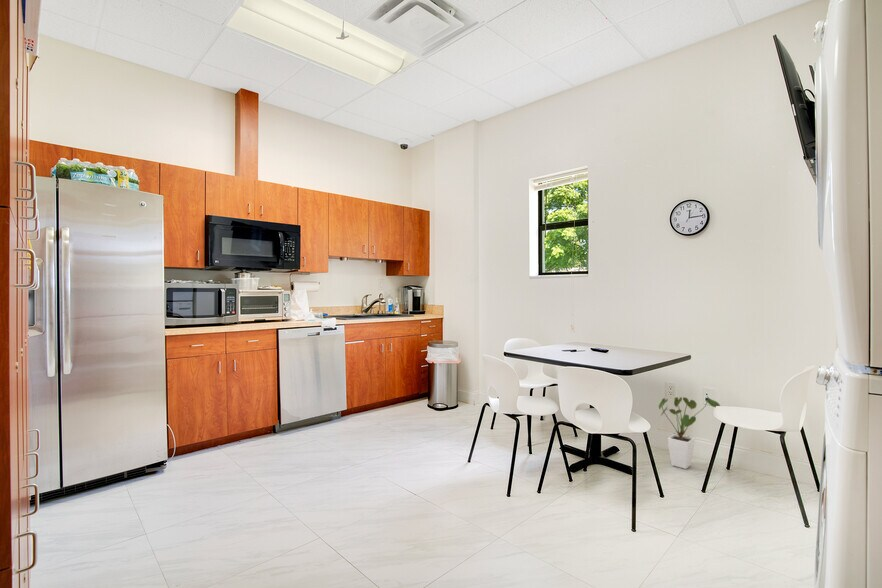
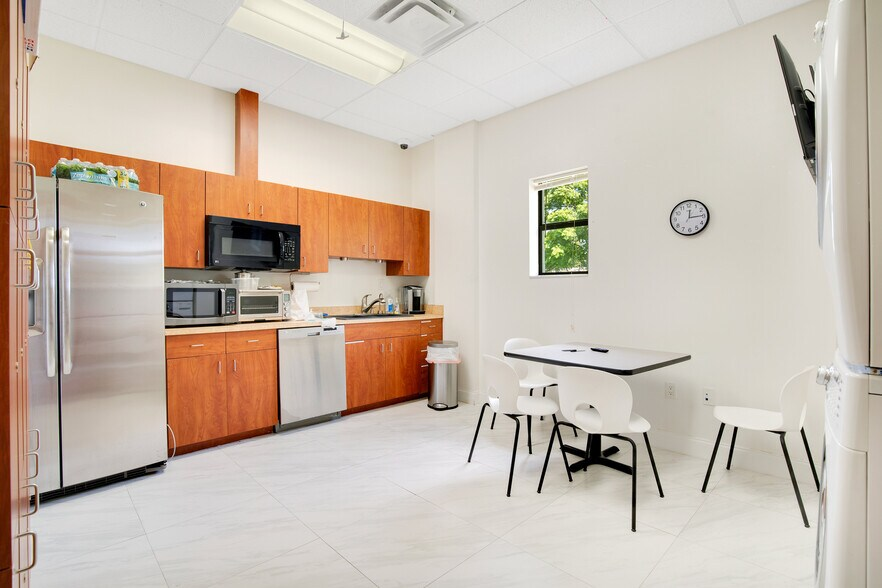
- house plant [658,396,721,470]
